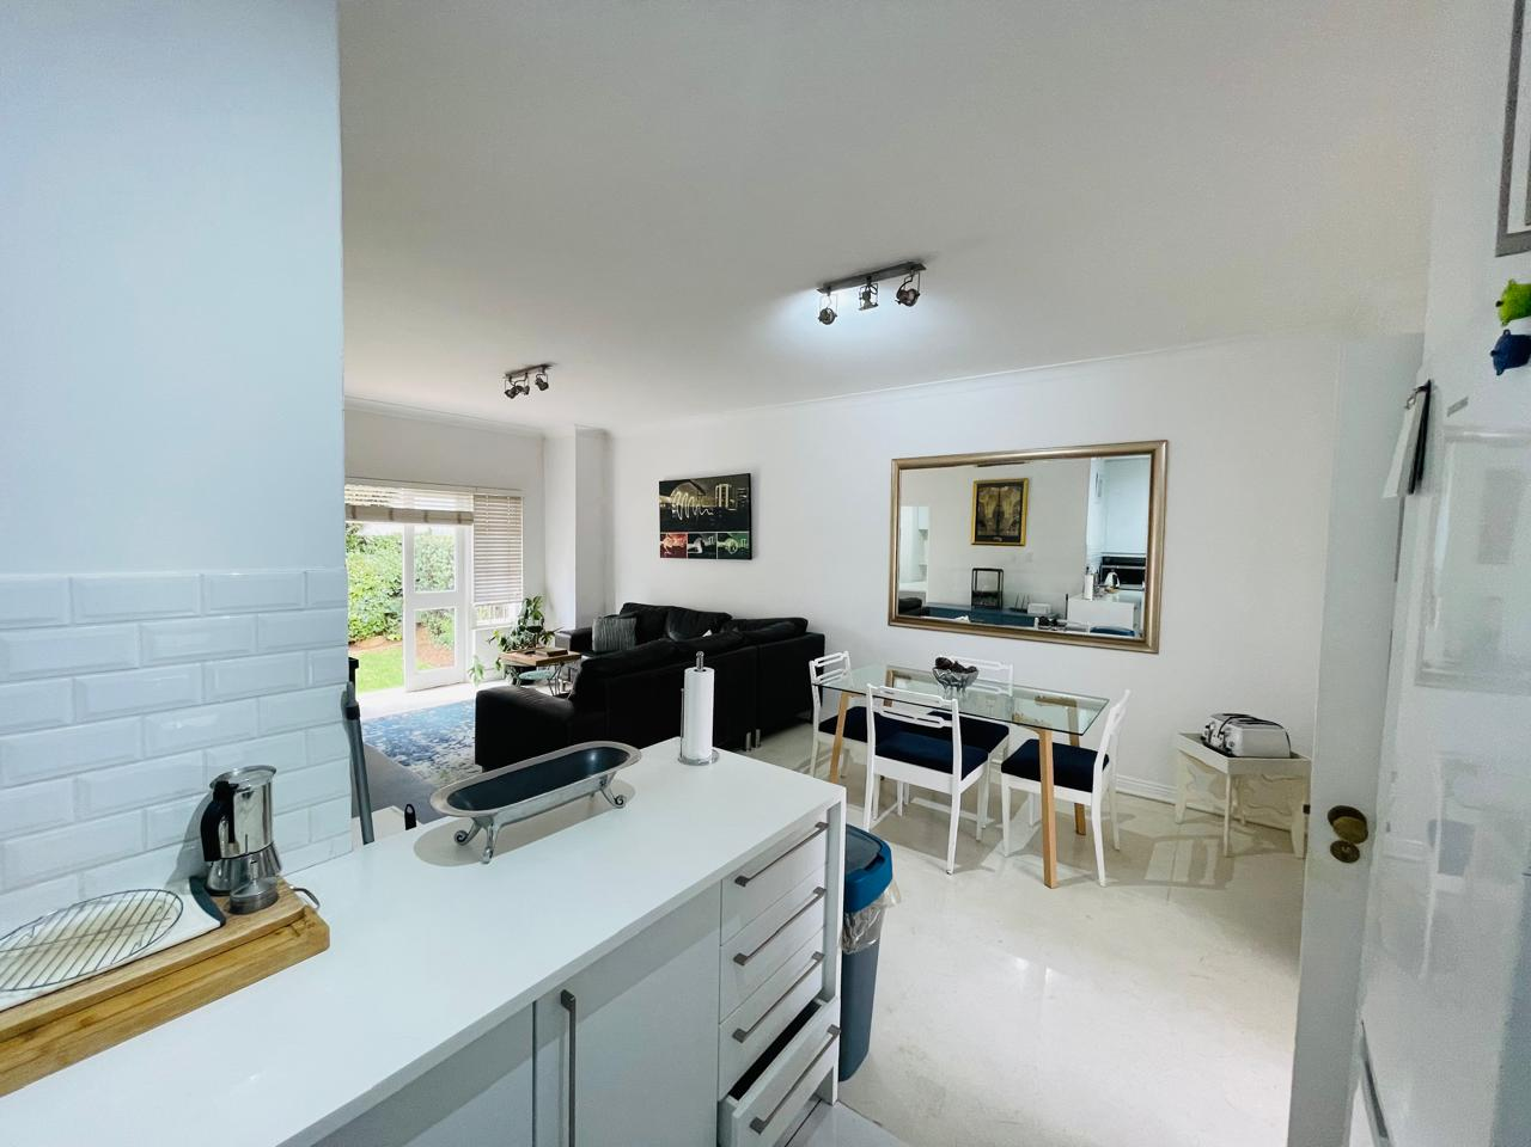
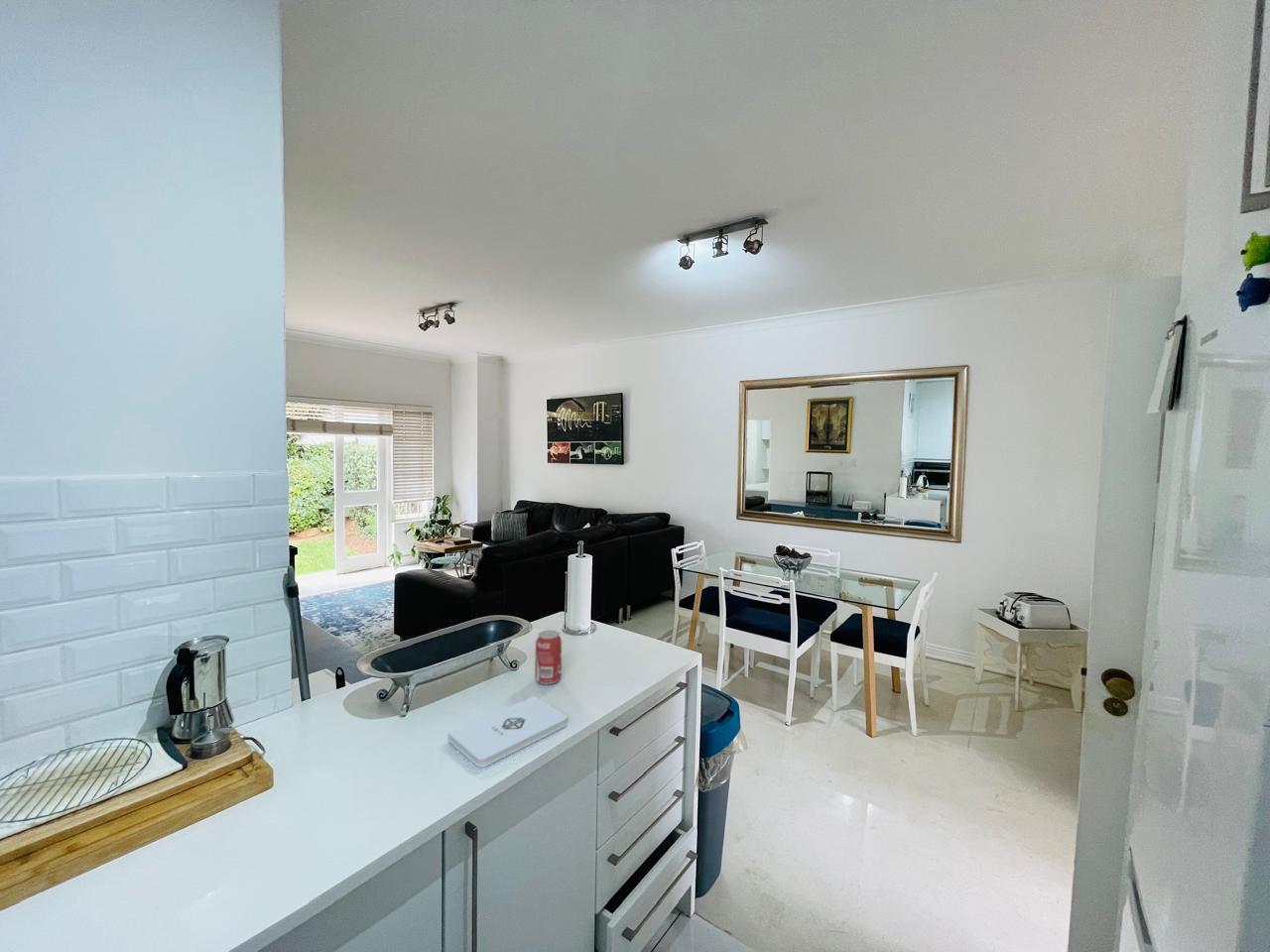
+ notepad [446,695,568,769]
+ beverage can [534,630,563,685]
